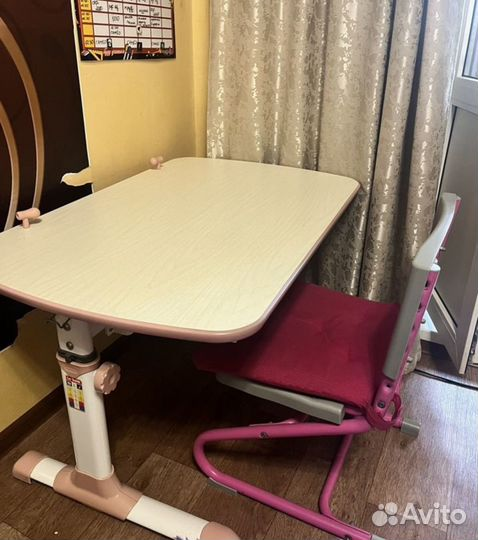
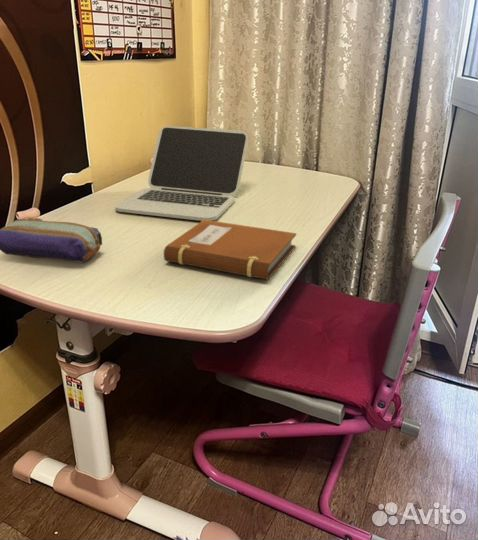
+ laptop [114,125,249,222]
+ notebook [163,220,297,281]
+ pencil case [0,218,103,264]
